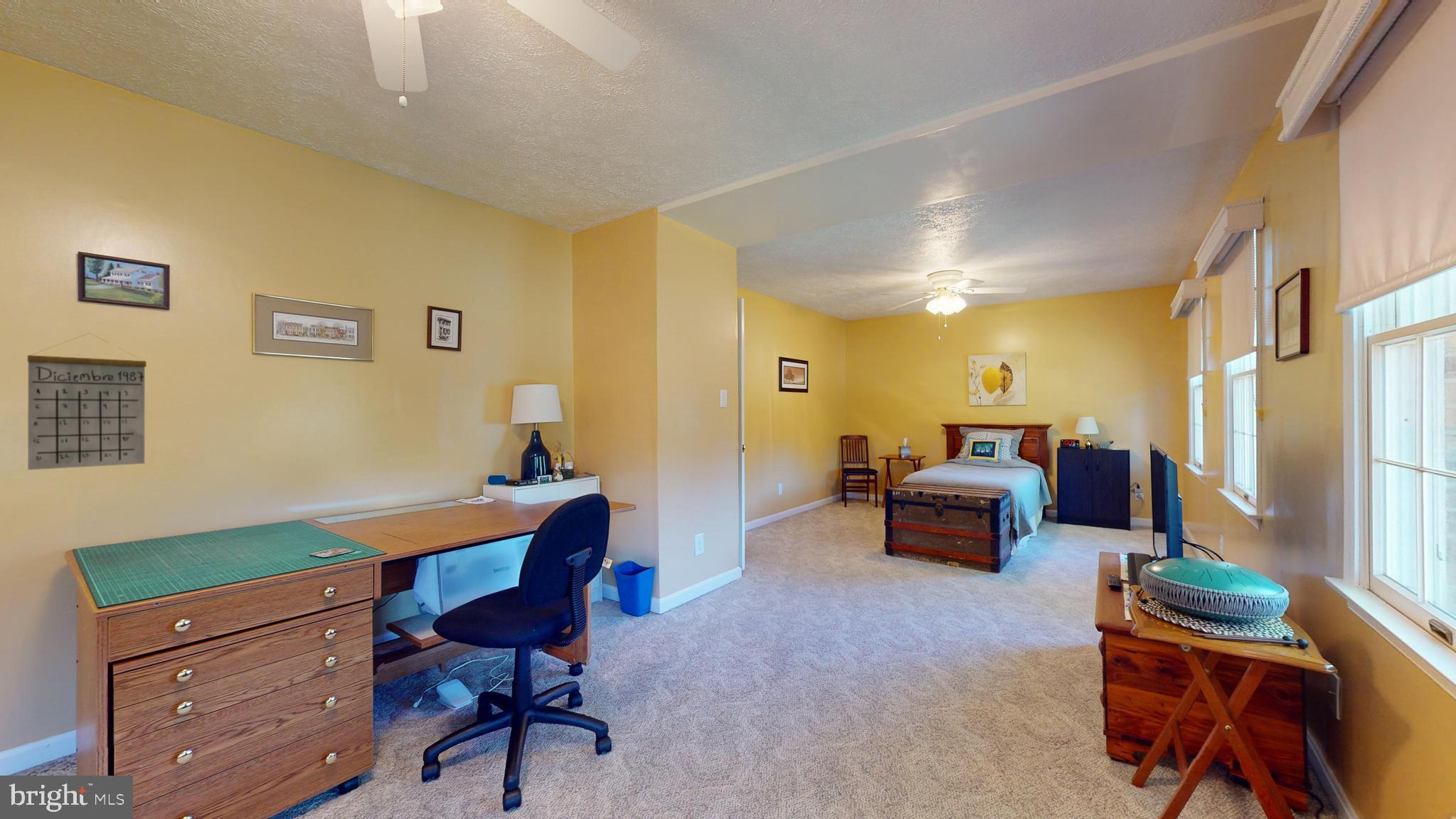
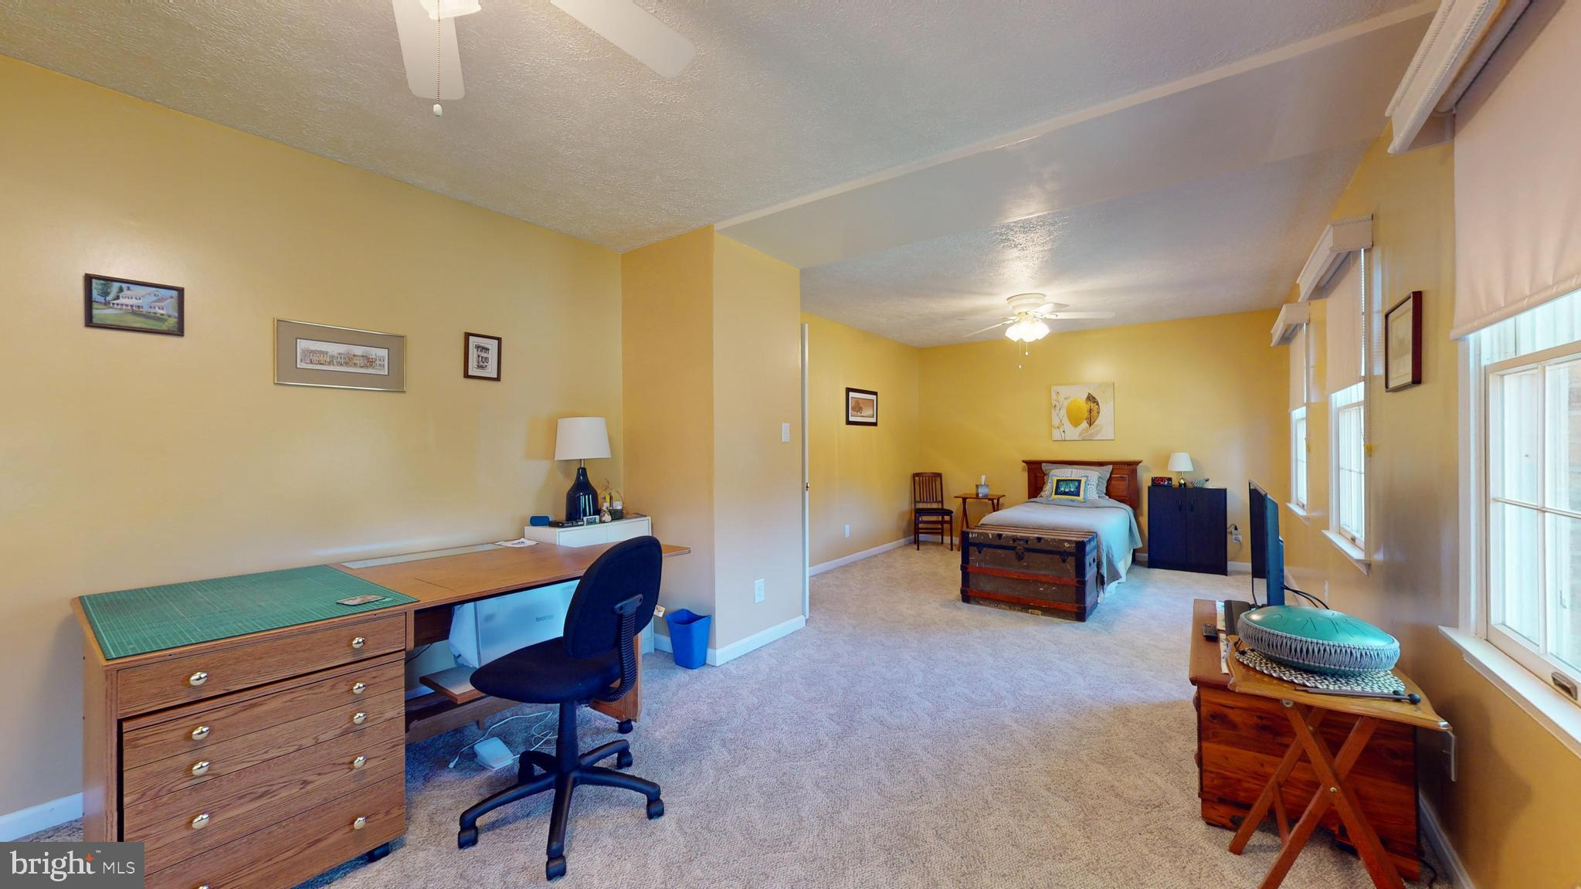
- calendar [27,332,147,470]
